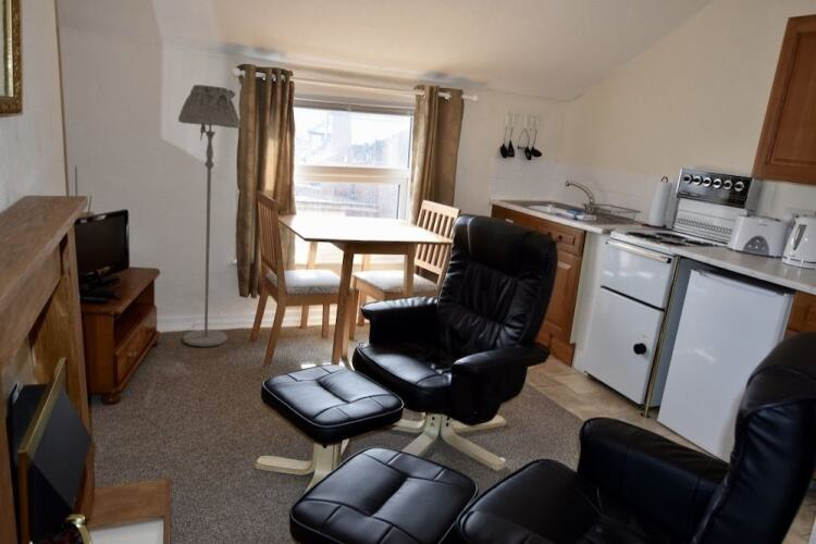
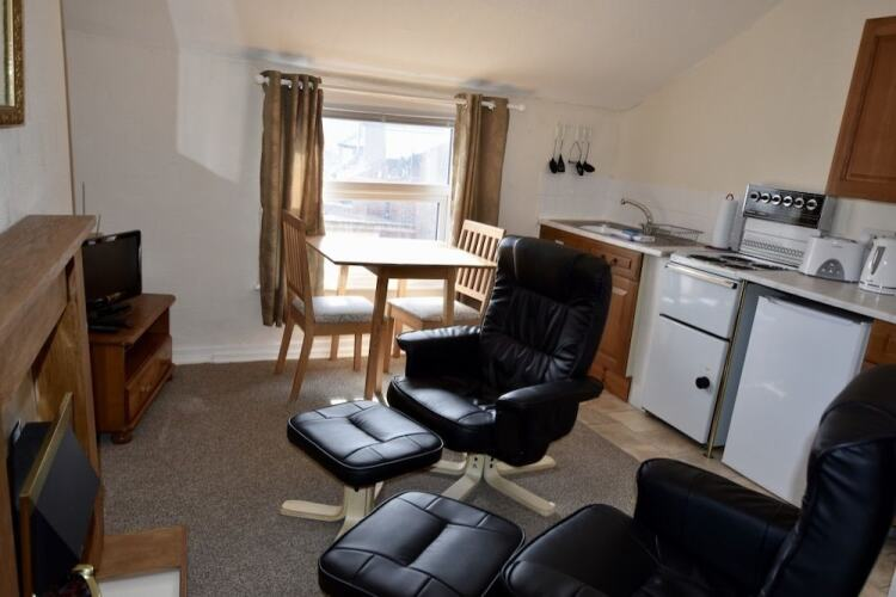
- floor lamp [177,84,242,347]
